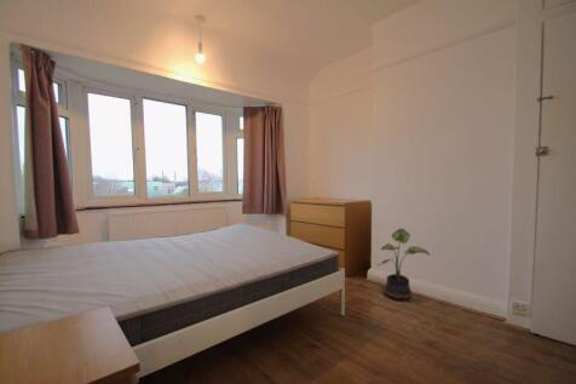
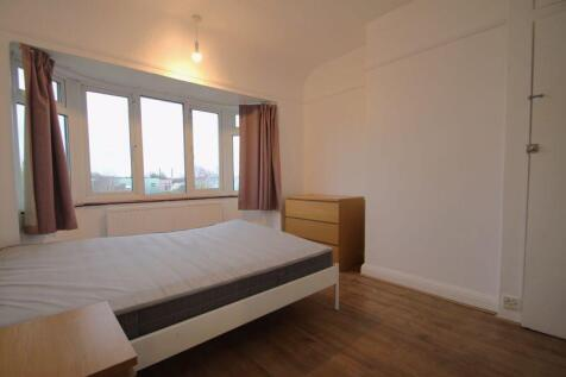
- potted plant [378,228,431,302]
